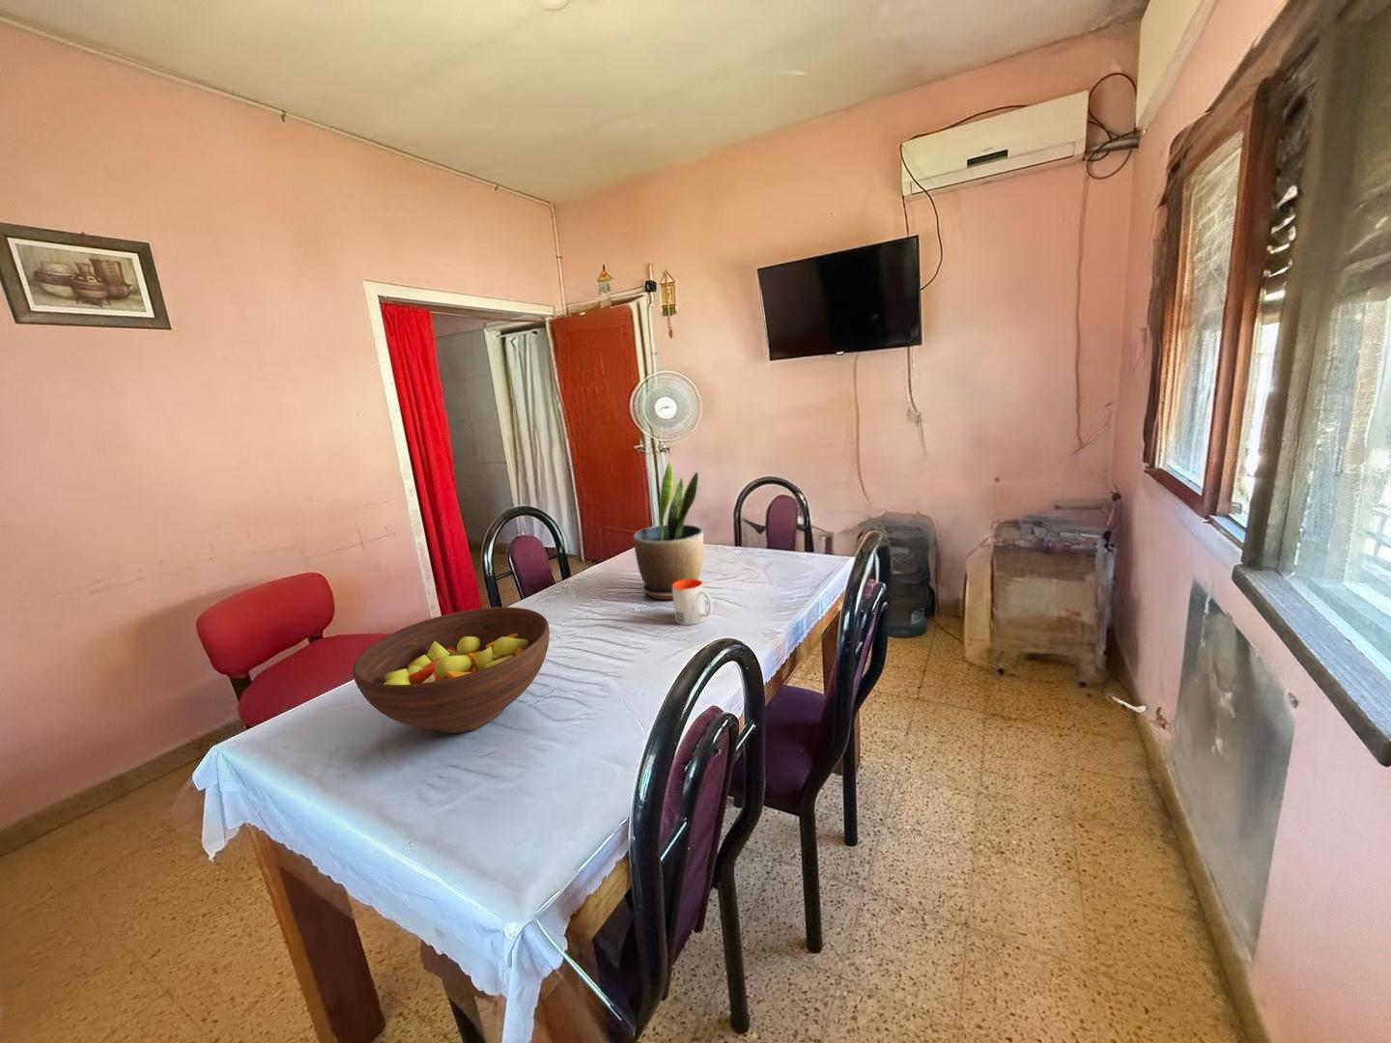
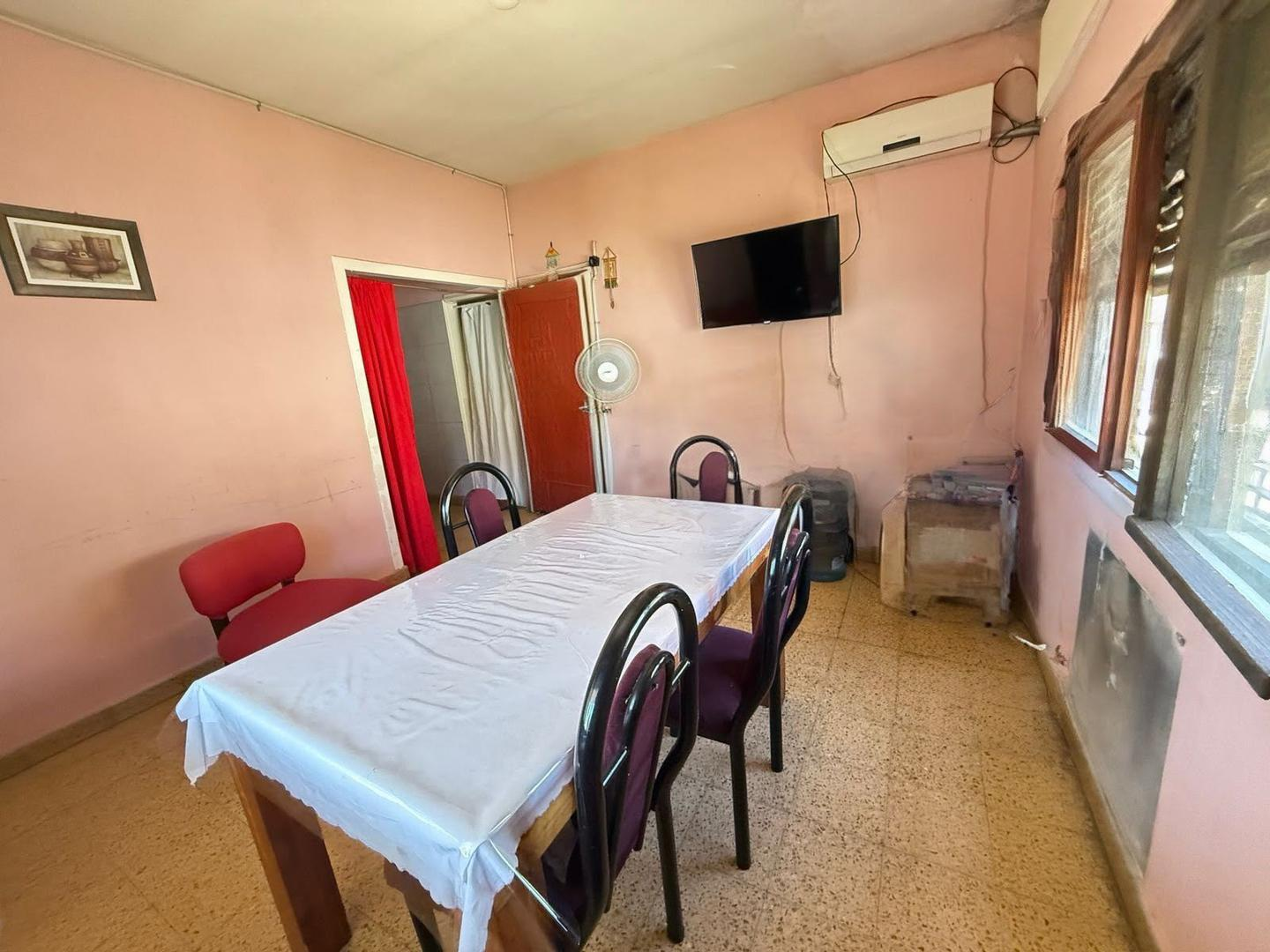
- mug [672,580,714,626]
- potted plant [633,460,704,600]
- fruit bowl [352,607,551,734]
